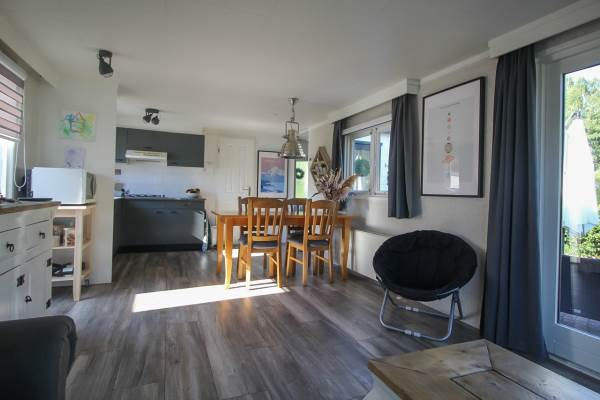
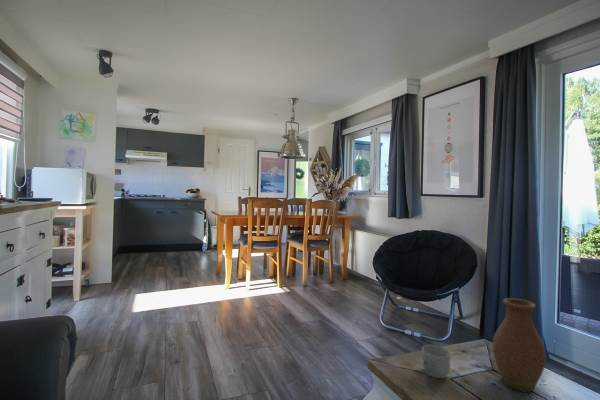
+ vase [492,297,547,393]
+ mug [421,344,452,379]
